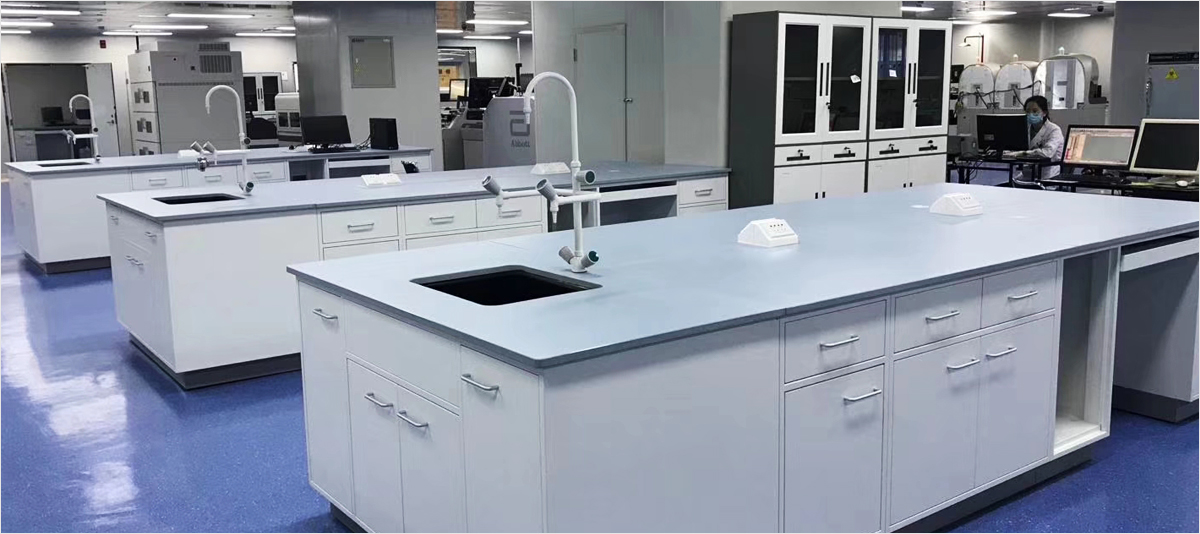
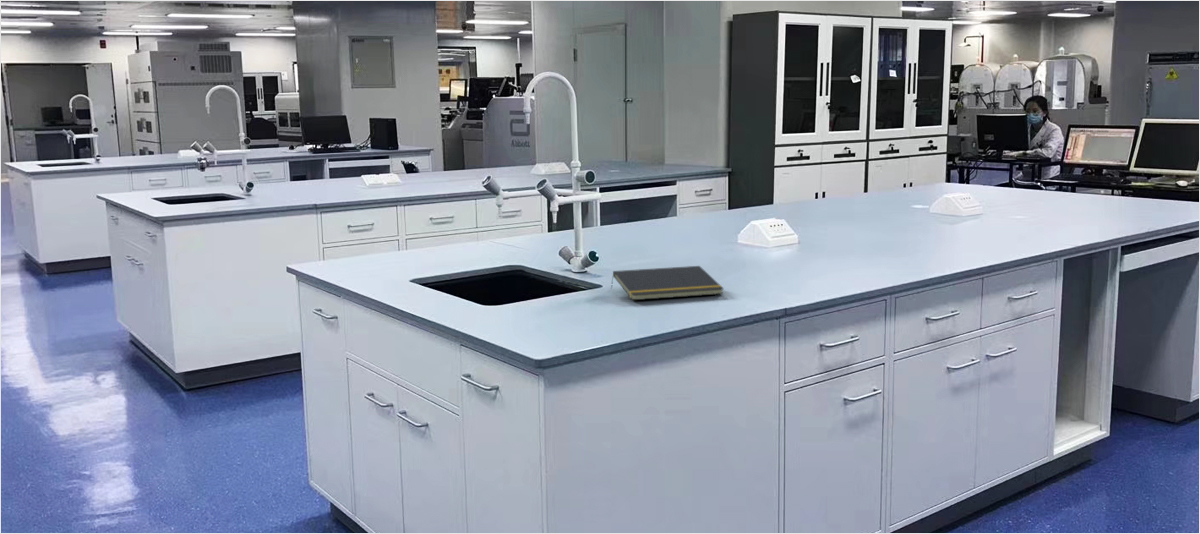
+ notepad [610,265,725,301]
